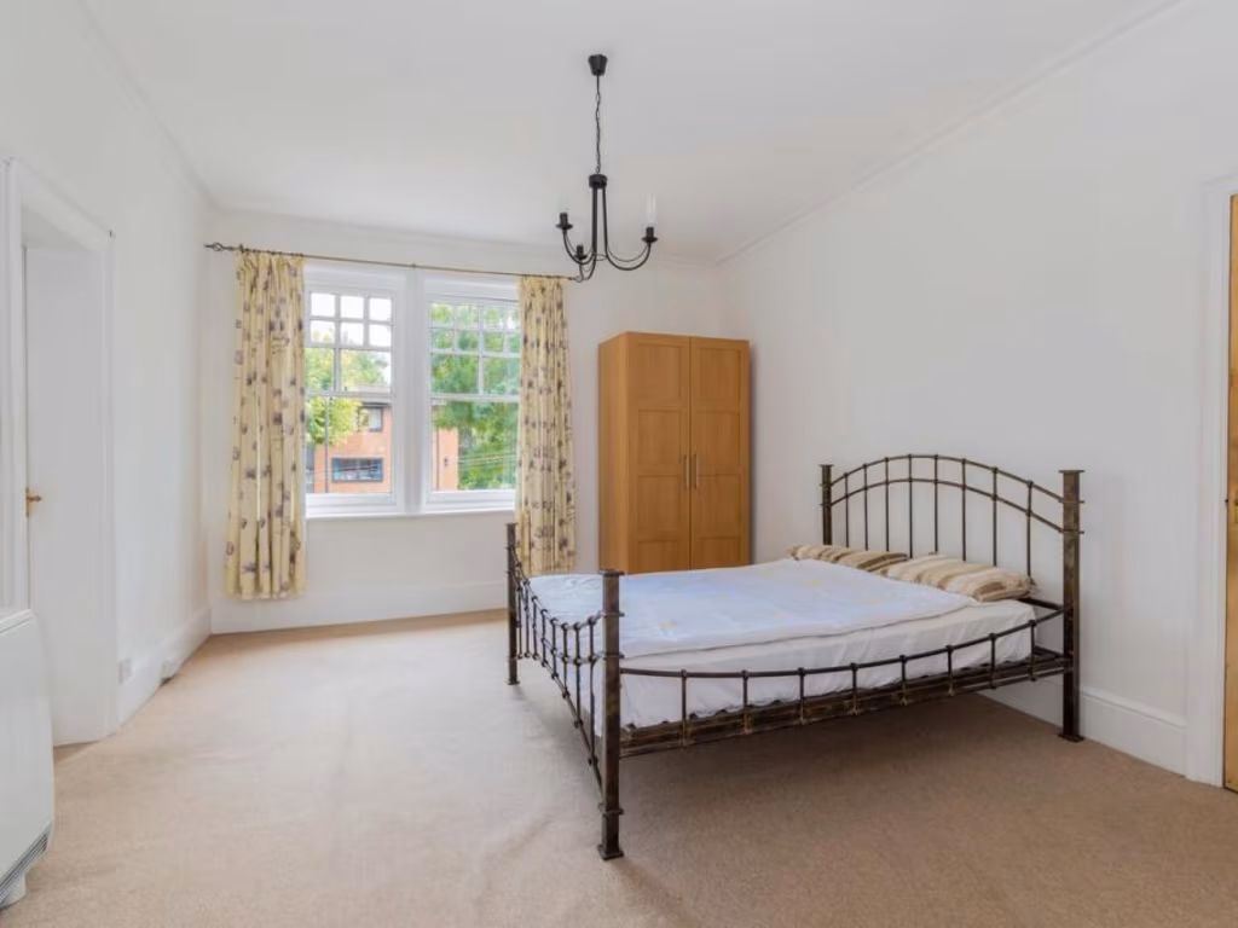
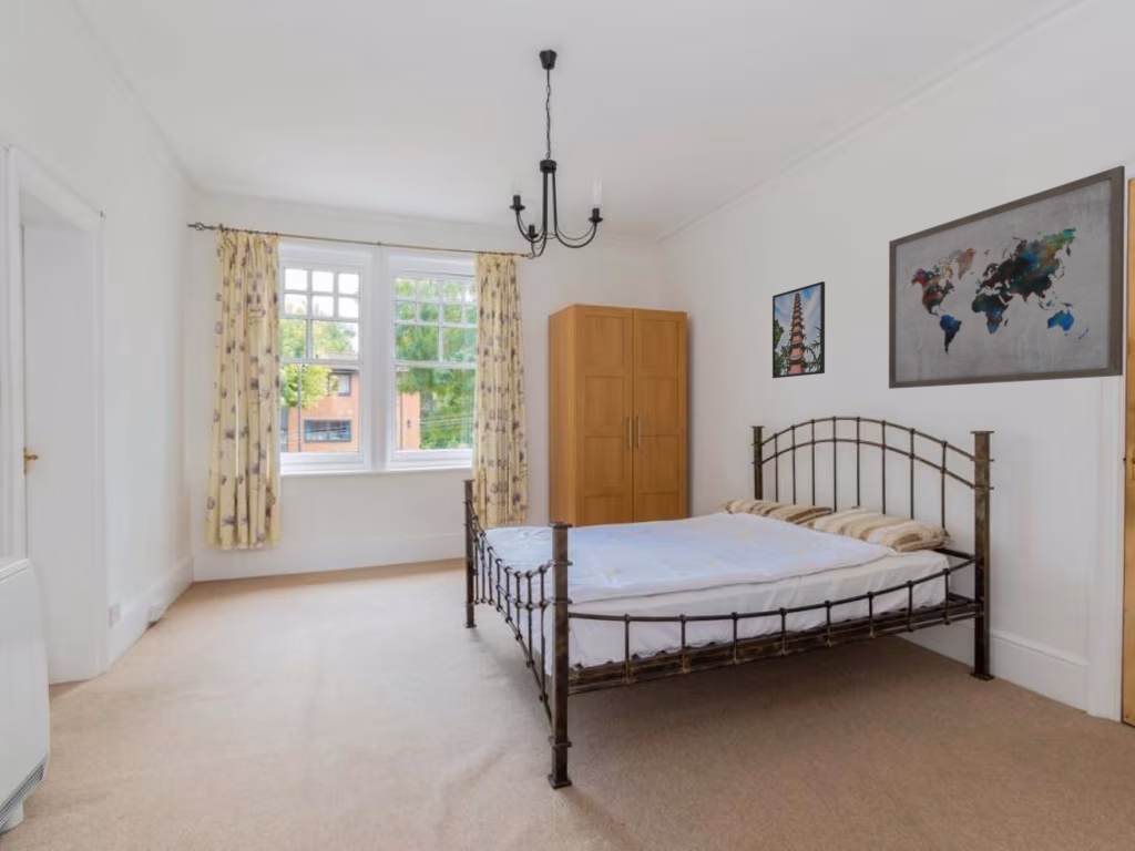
+ wall art [888,164,1126,390]
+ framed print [771,280,826,379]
